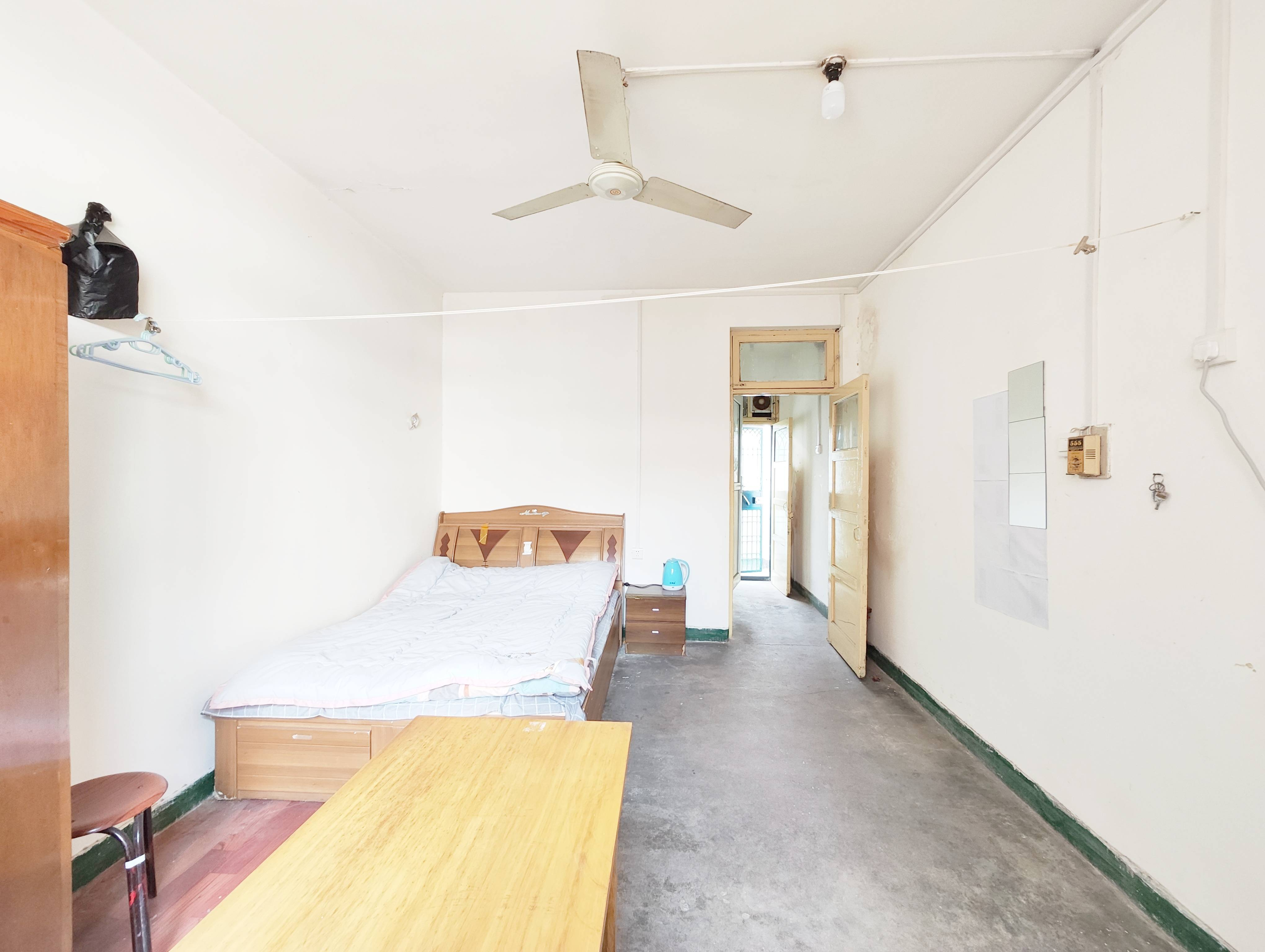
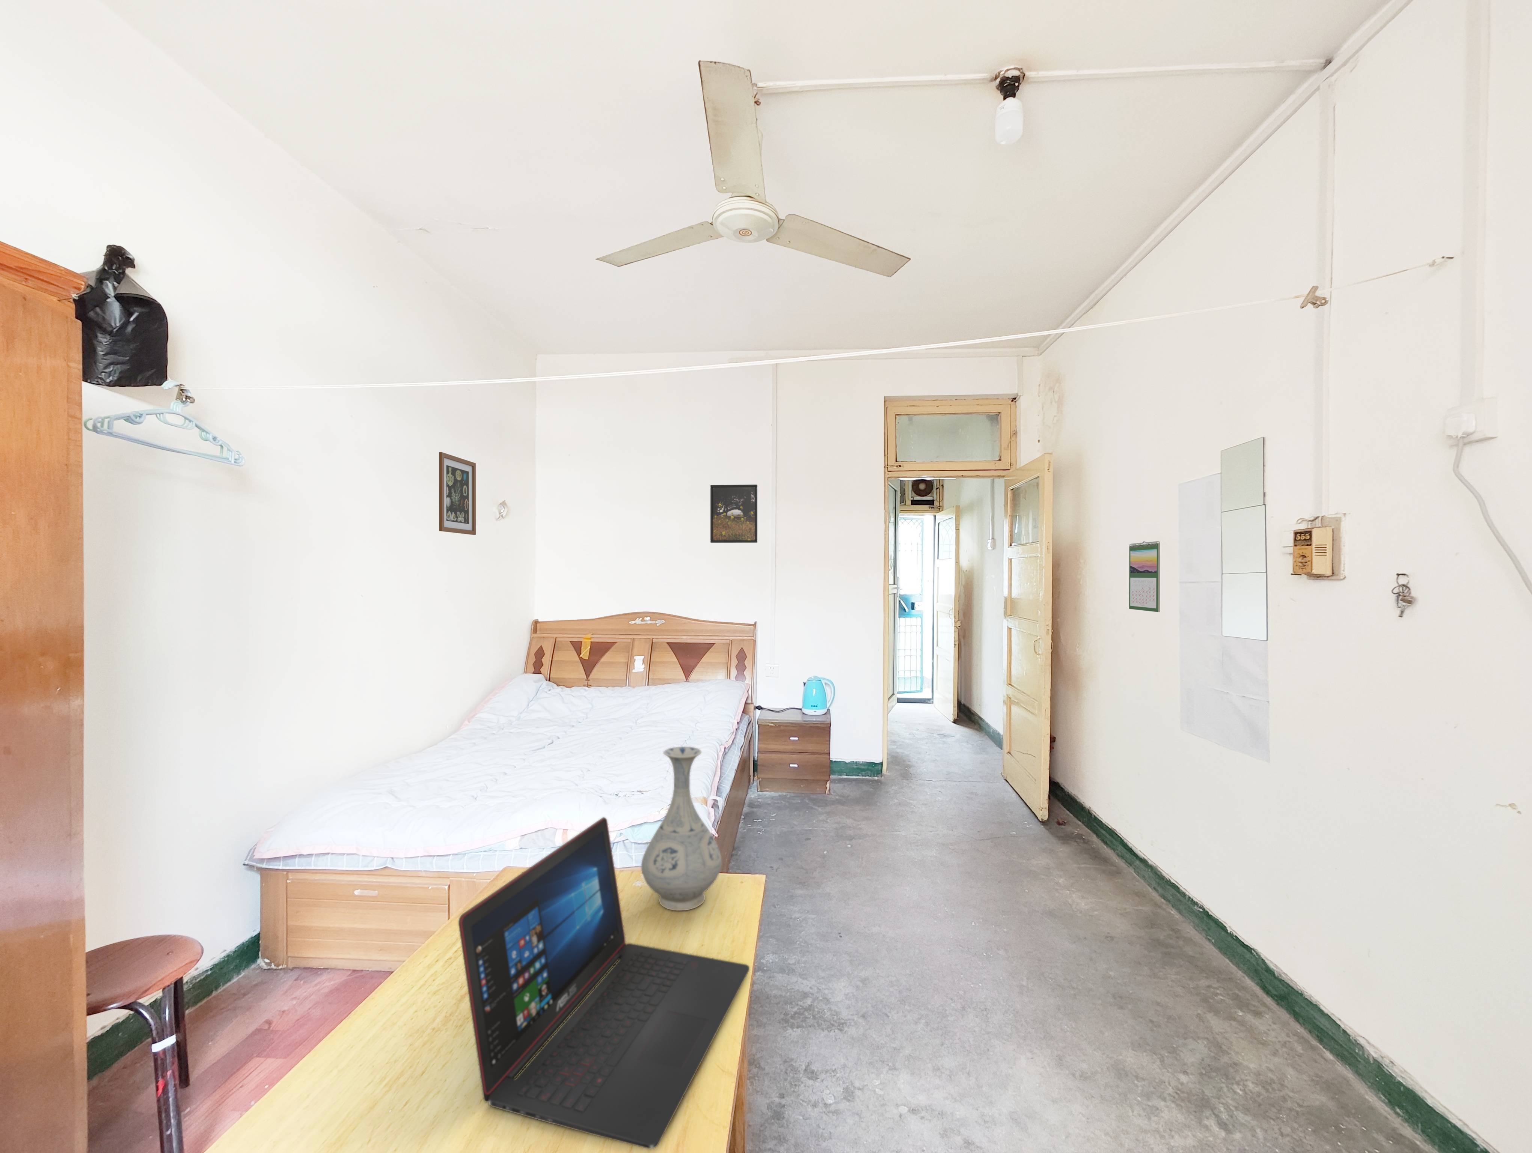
+ laptop [458,816,750,1149]
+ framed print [710,484,758,543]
+ calendar [1129,541,1160,613]
+ wall art [438,452,476,535]
+ vase [641,746,722,911]
